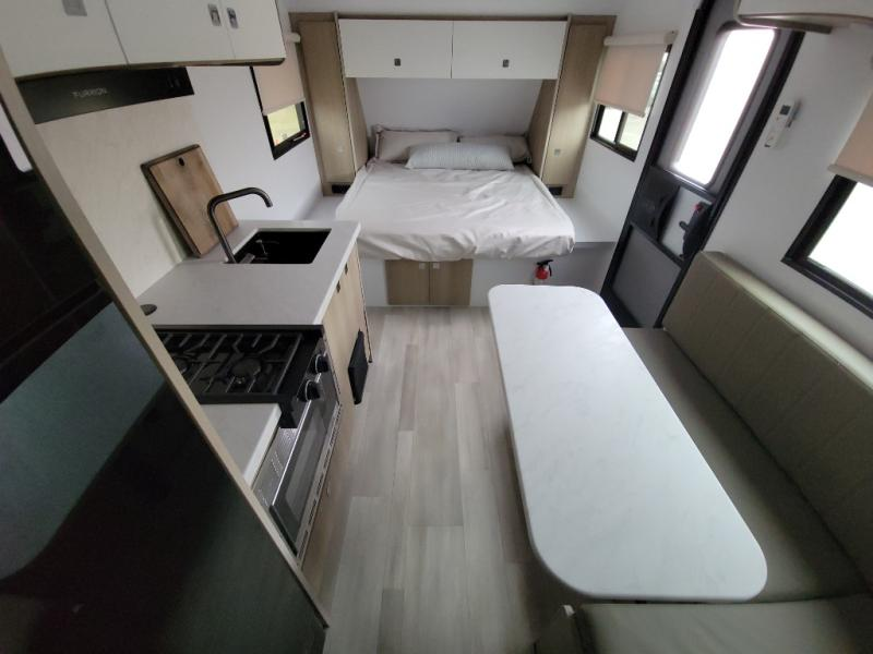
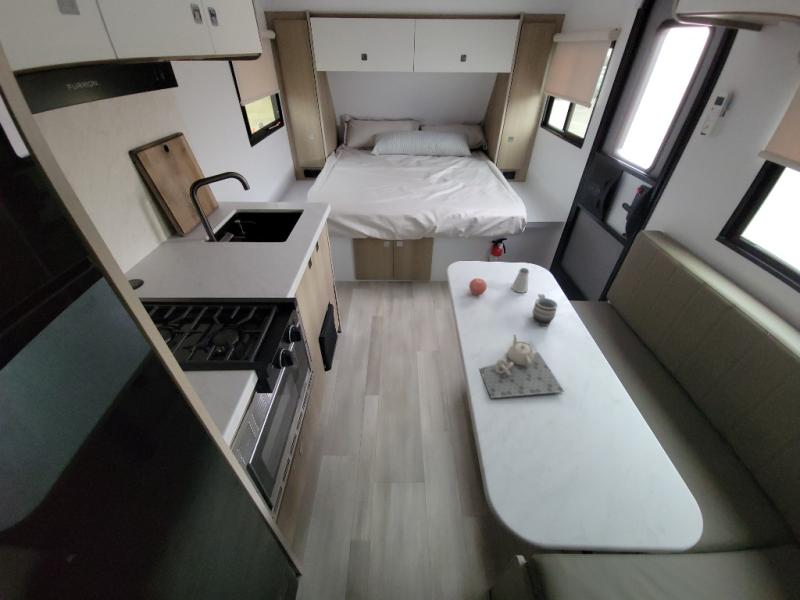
+ mug [532,293,559,327]
+ teapot [478,333,565,399]
+ saltshaker [511,267,530,294]
+ apple [468,277,488,296]
